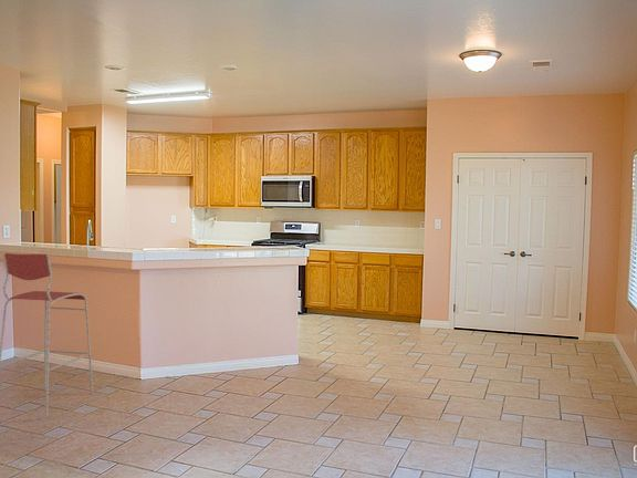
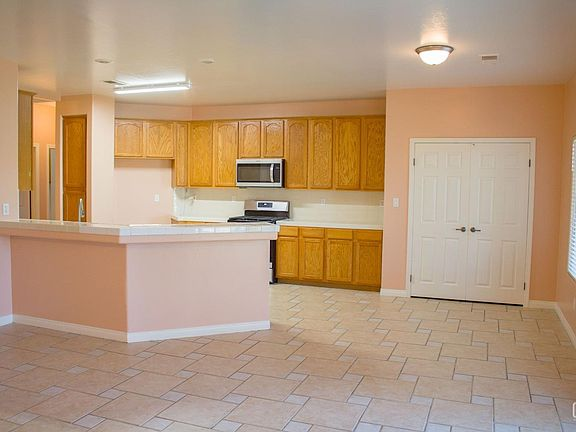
- bar stool [0,251,94,419]
